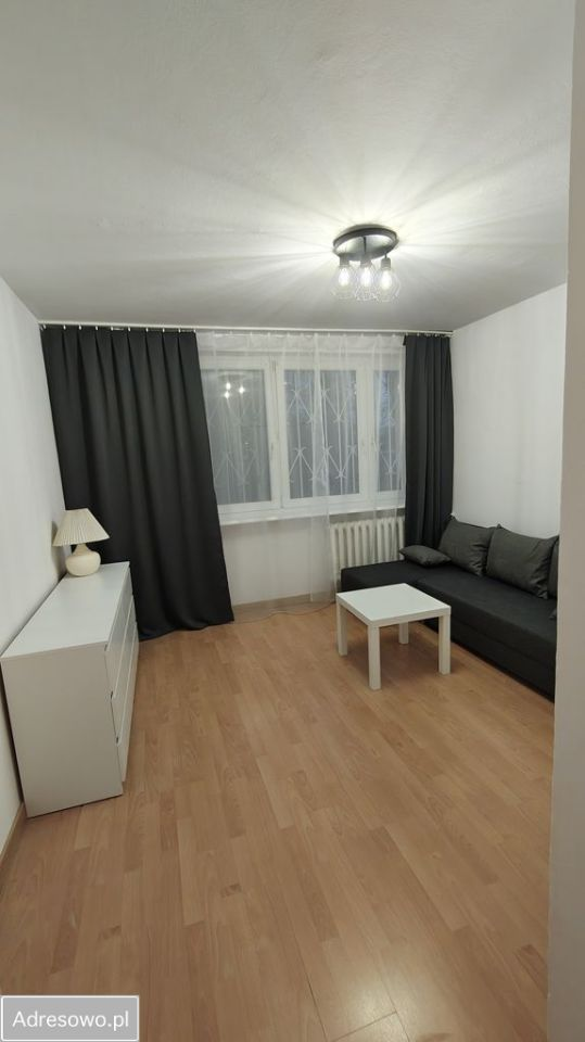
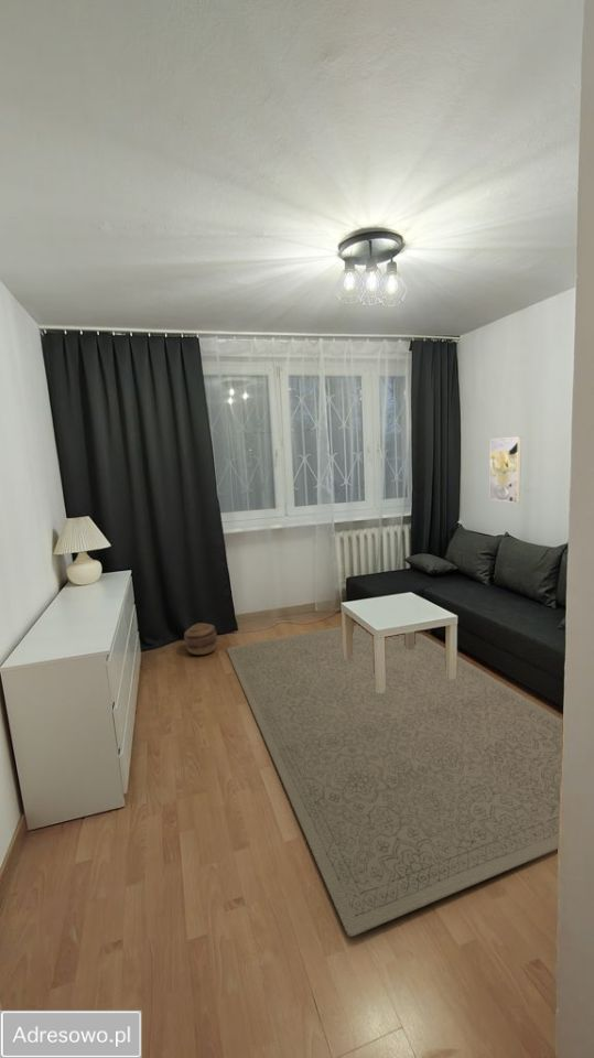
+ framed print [488,435,522,504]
+ rug [225,623,563,938]
+ basket [183,622,218,656]
